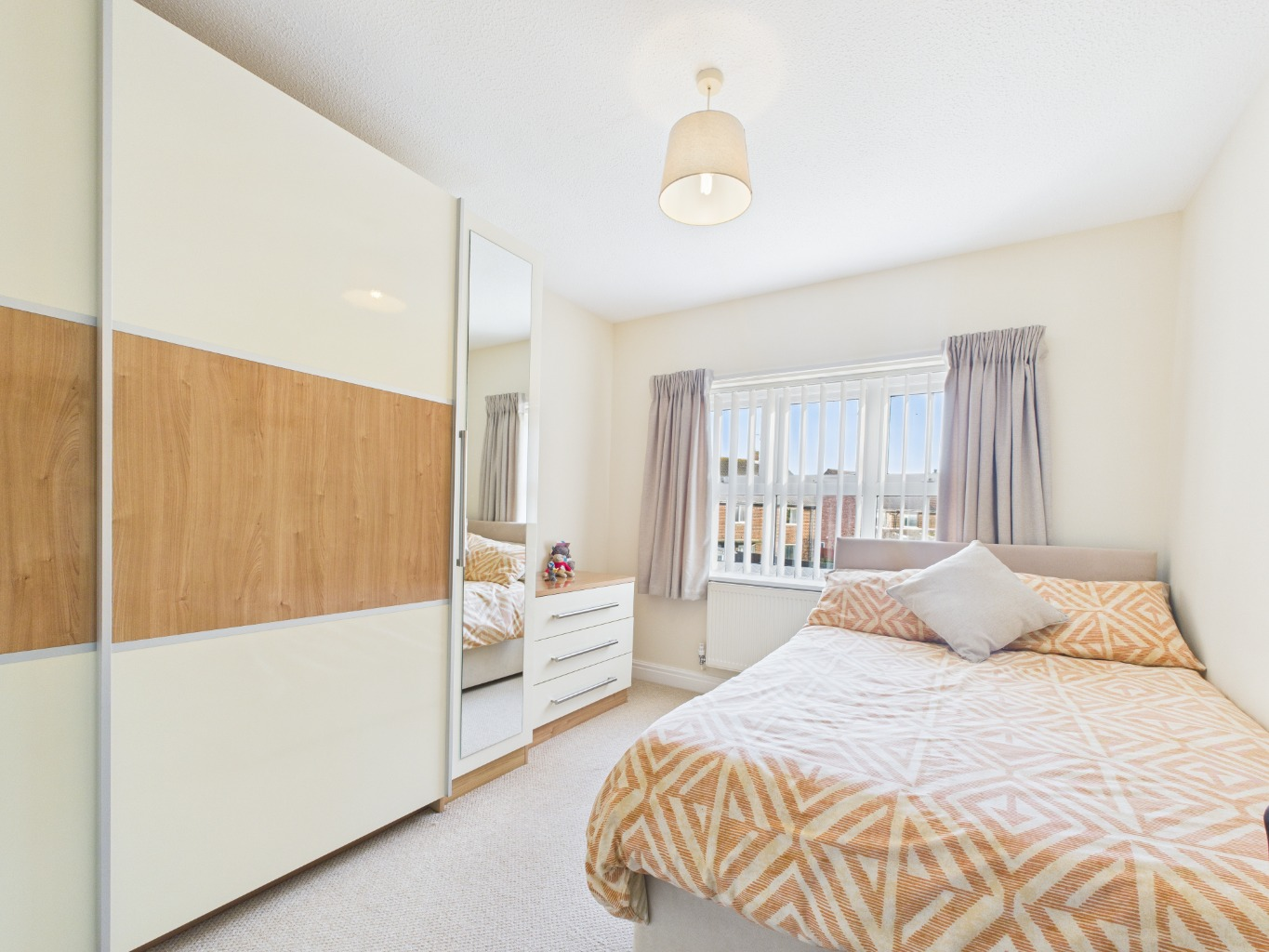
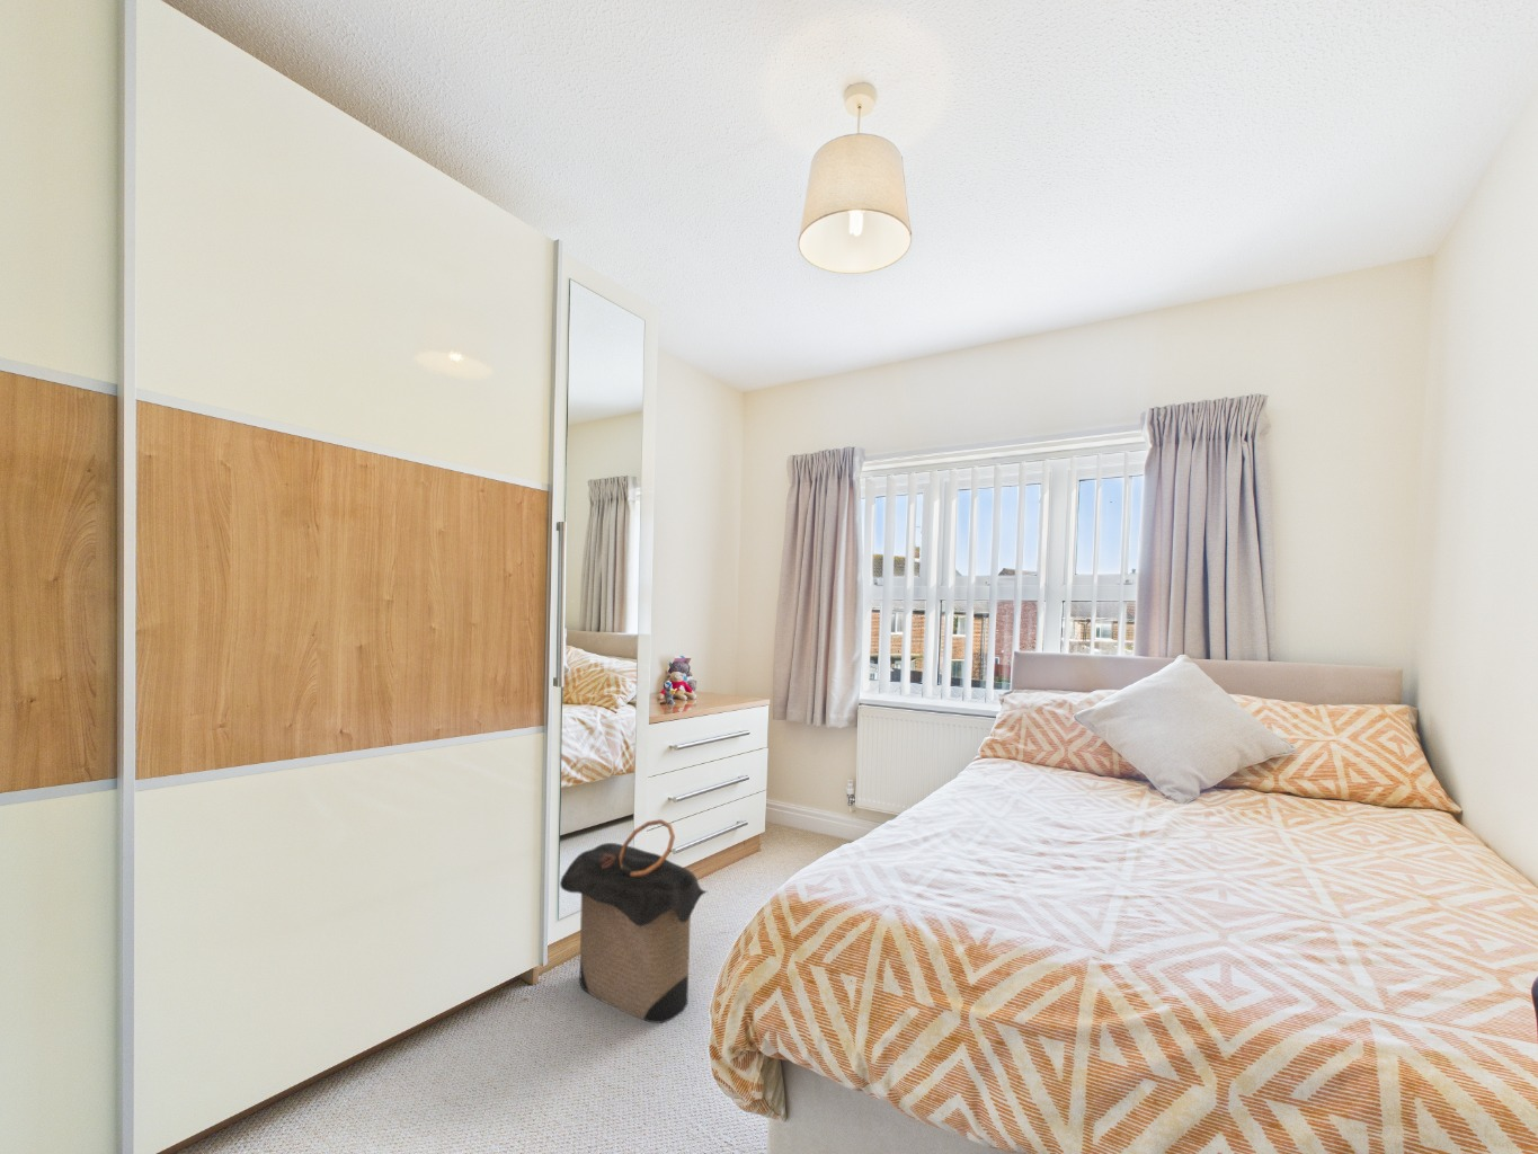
+ laundry hamper [559,818,709,1024]
